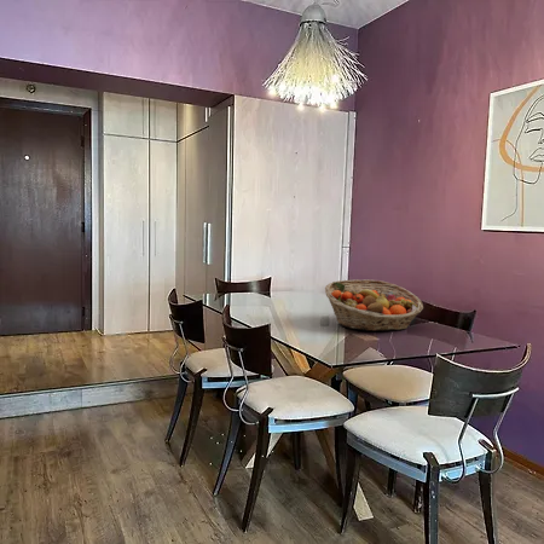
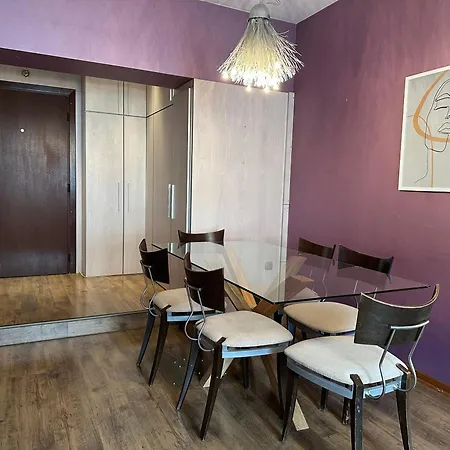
- fruit basket [324,278,424,332]
